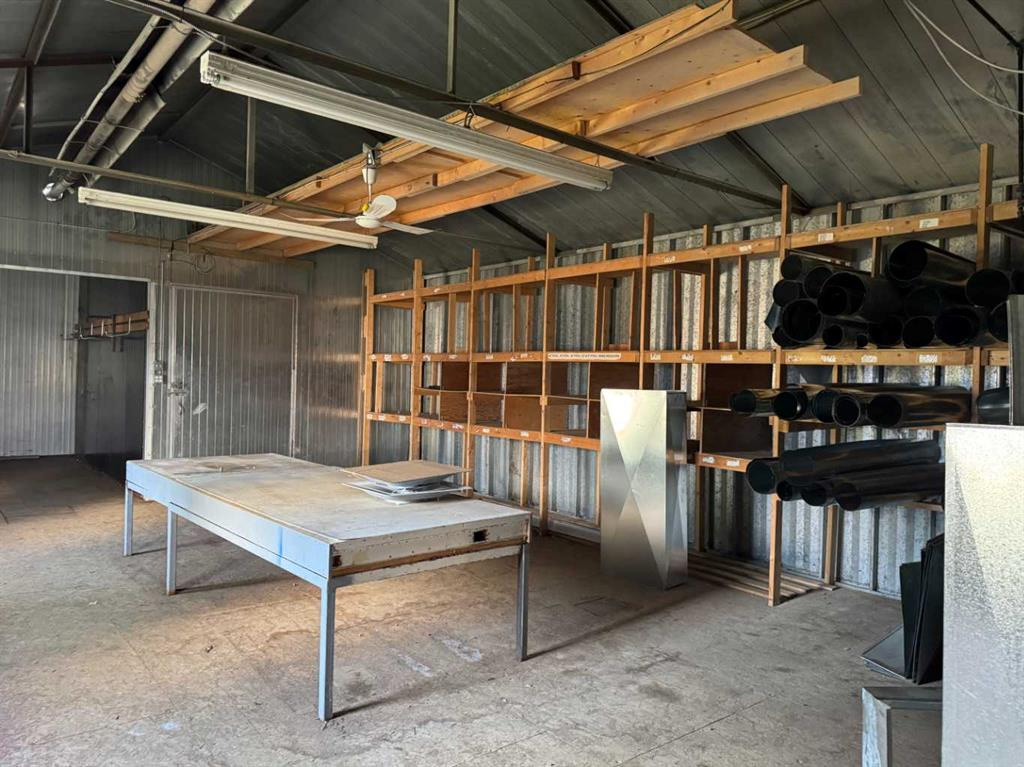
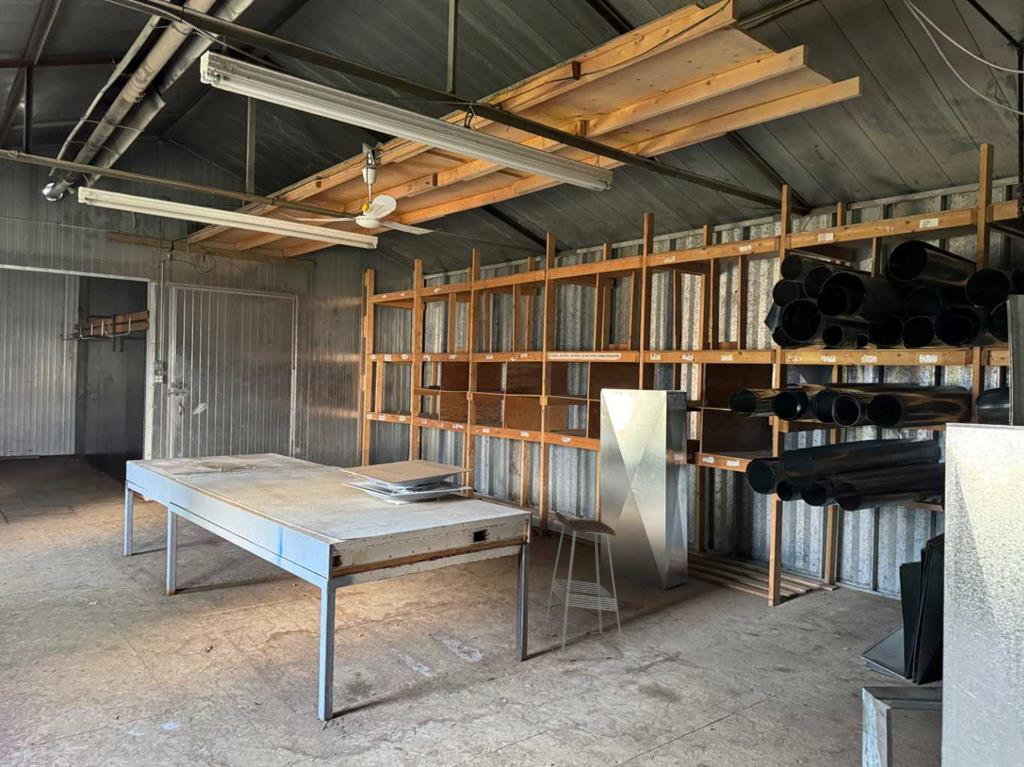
+ bar stool [543,511,625,663]
